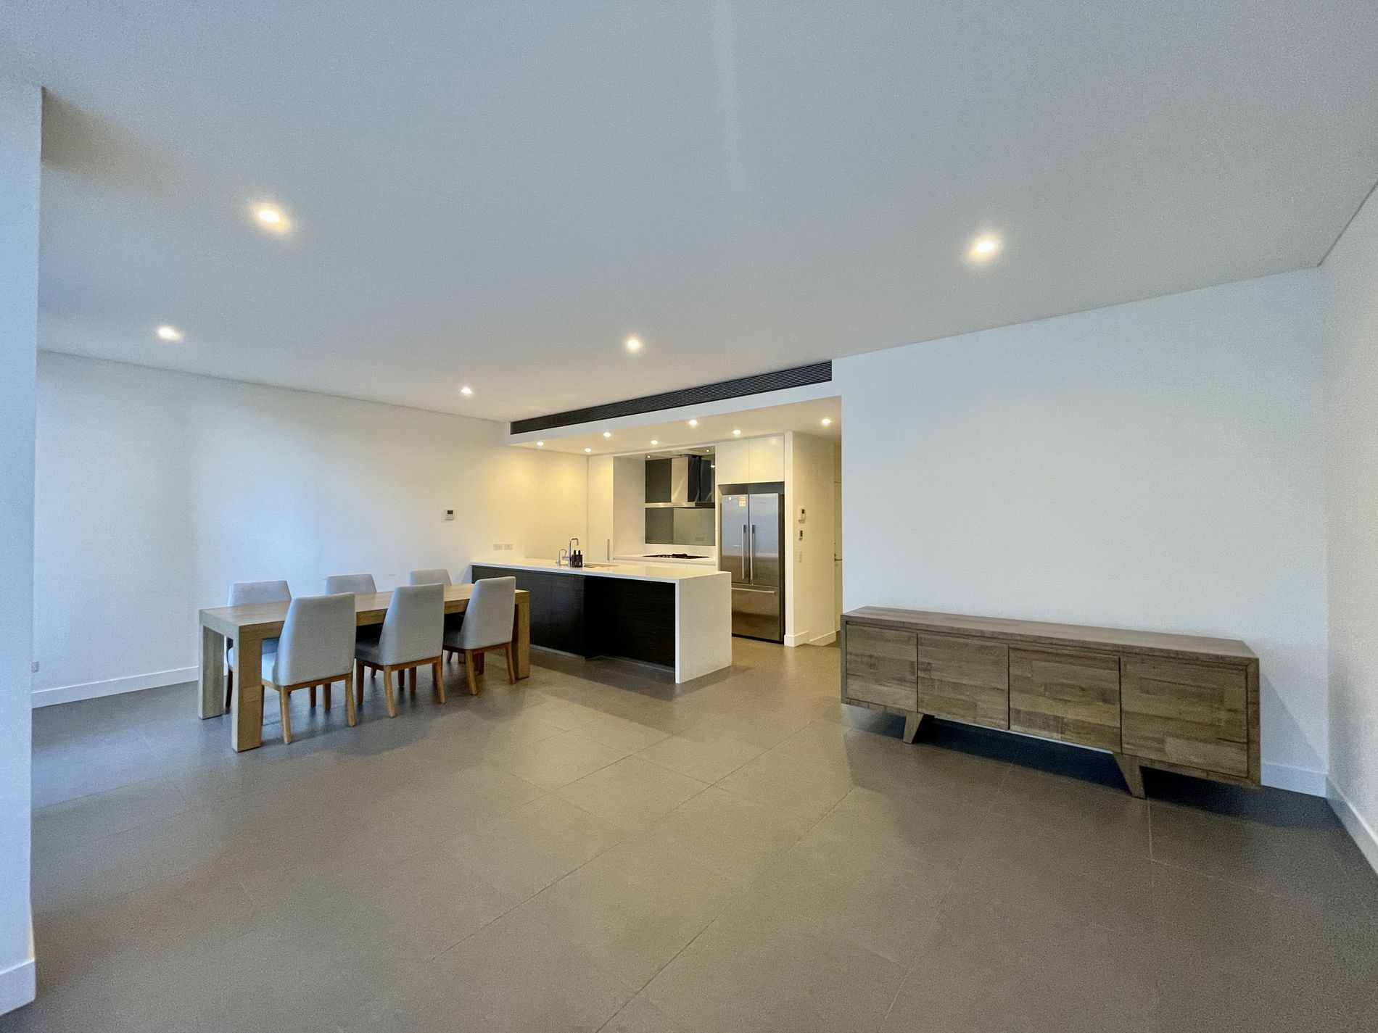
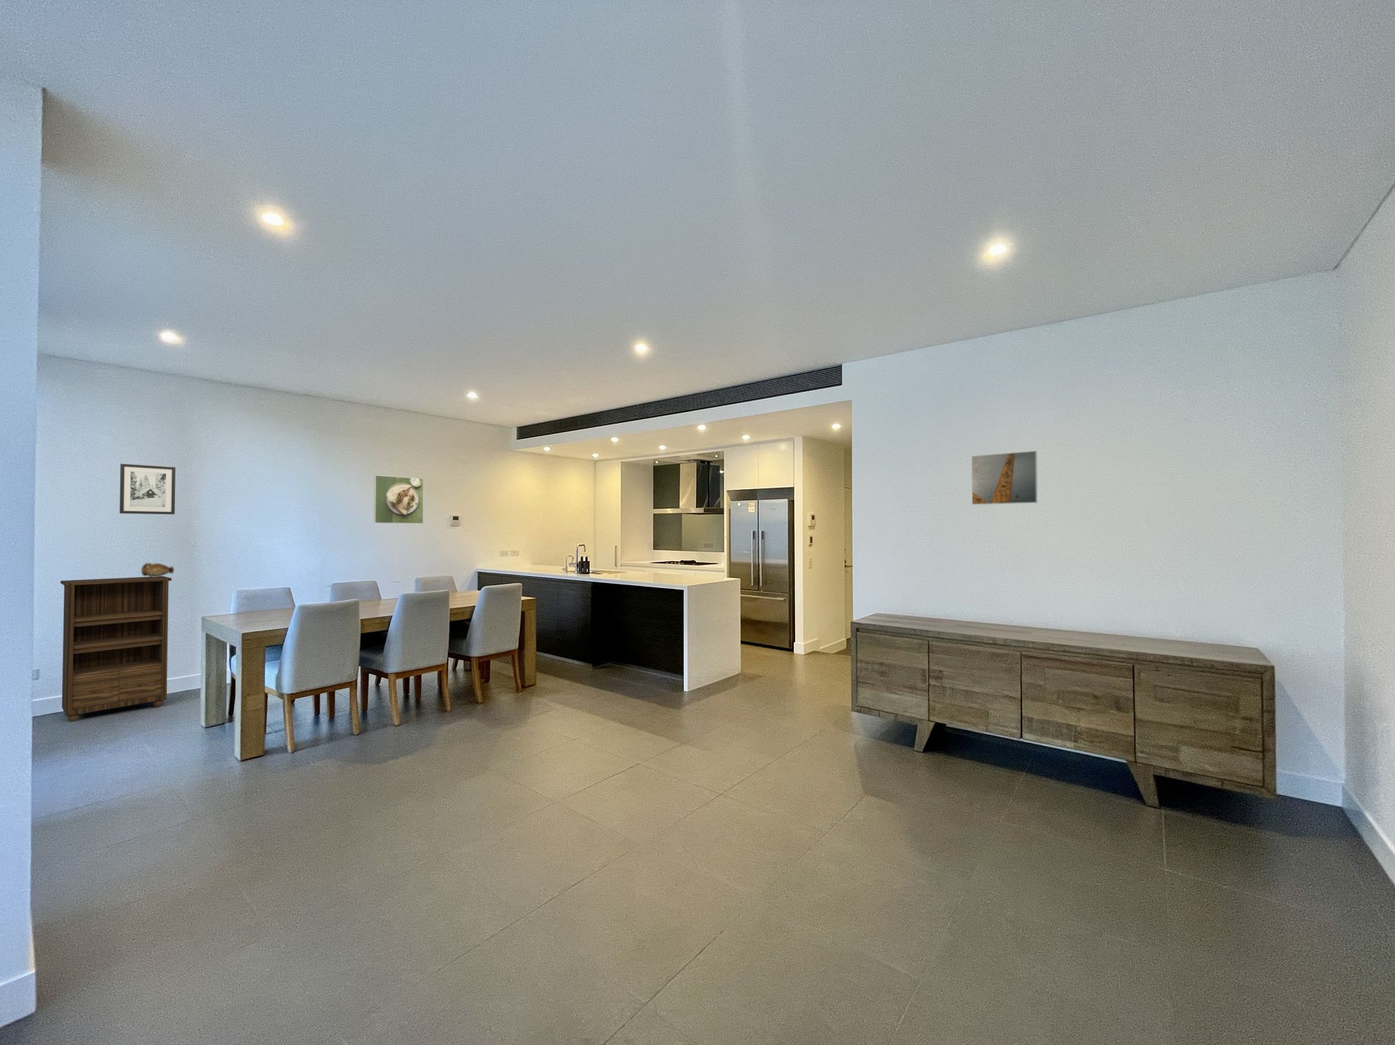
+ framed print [373,474,424,525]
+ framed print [971,450,1038,505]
+ decorative vase [141,562,175,577]
+ wall art [119,463,176,515]
+ bookshelf [59,575,172,722]
